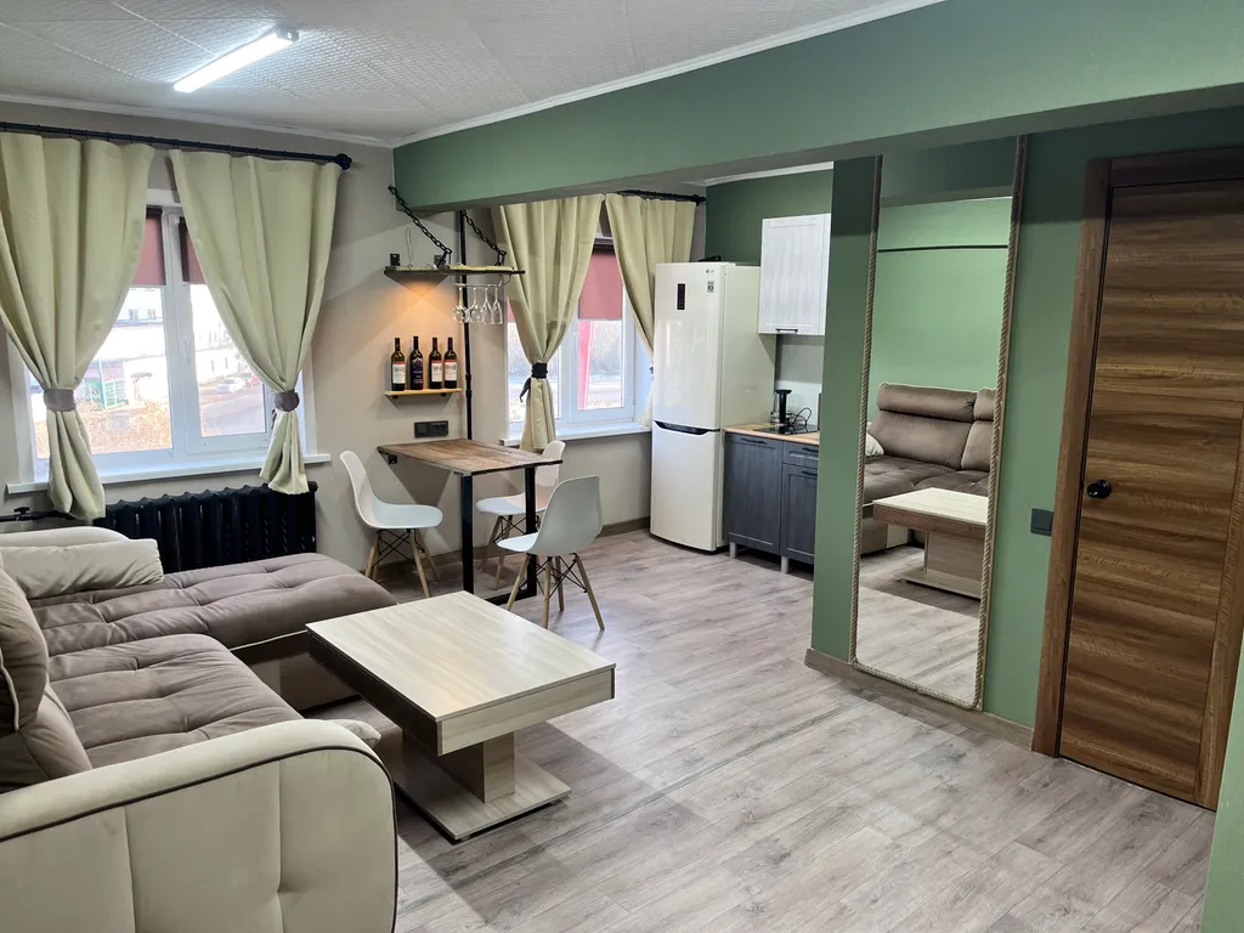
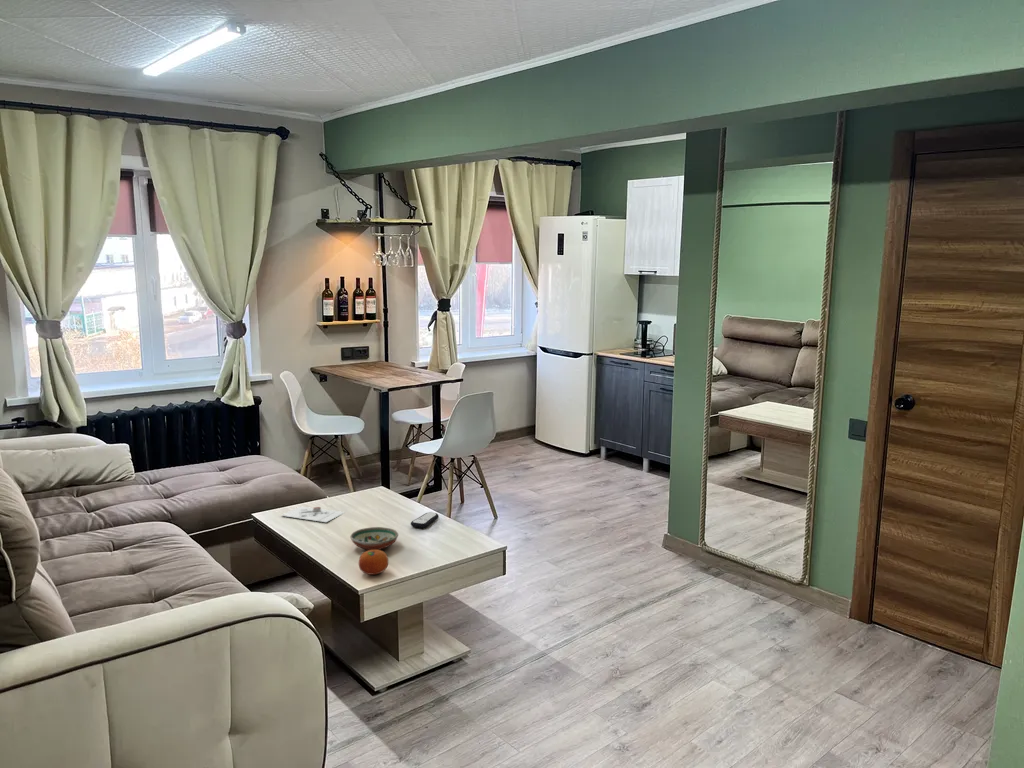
+ fruit [358,549,389,576]
+ decorative bowl [349,526,399,551]
+ remote control [410,511,440,529]
+ architectural model [280,505,346,523]
